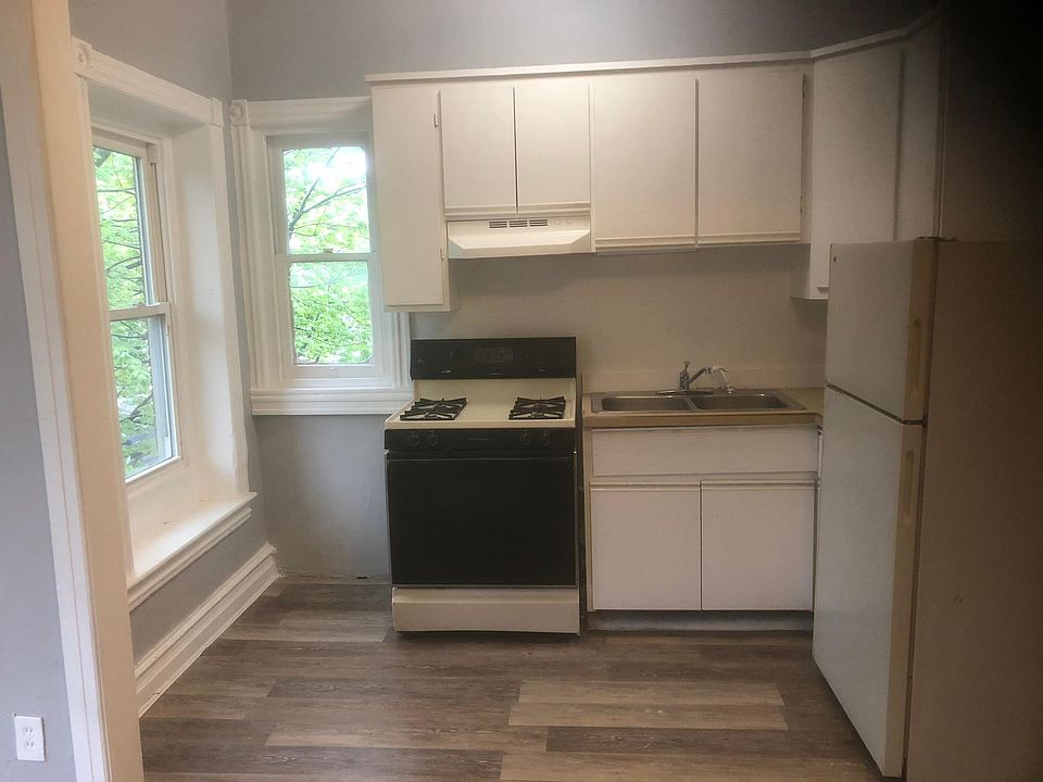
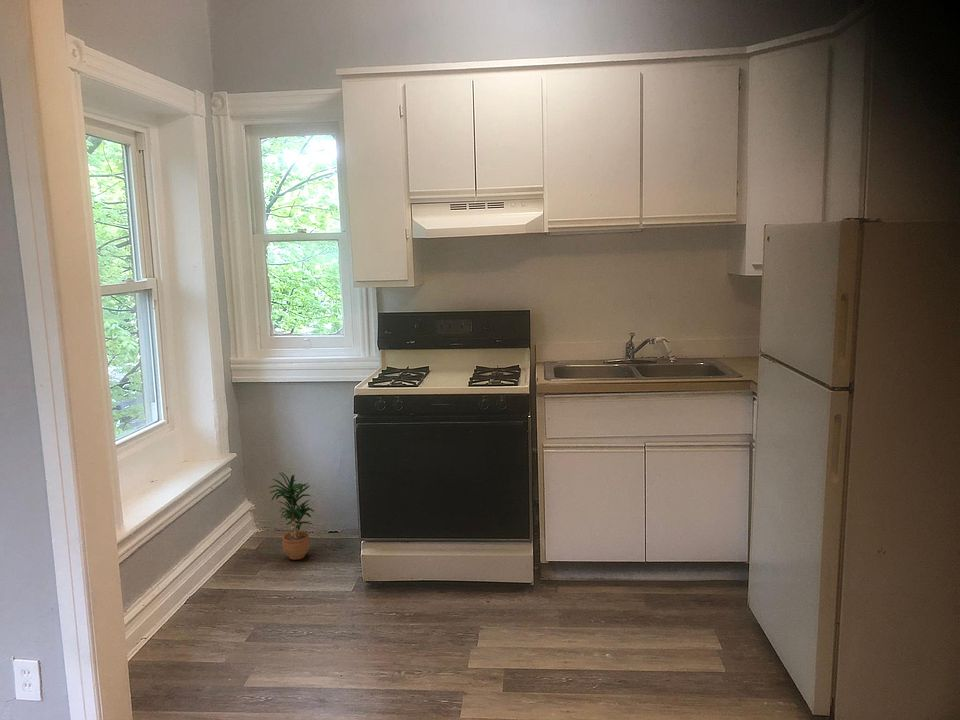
+ potted plant [268,471,315,561]
